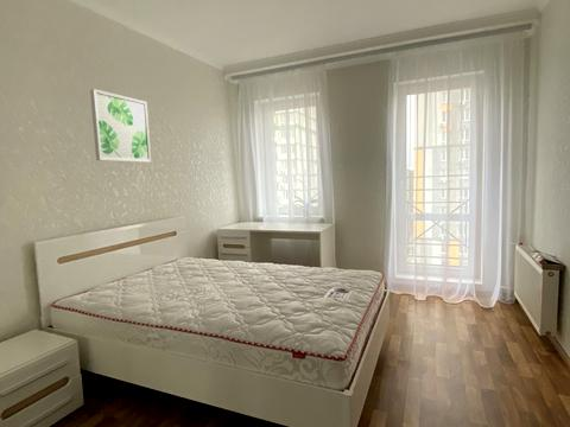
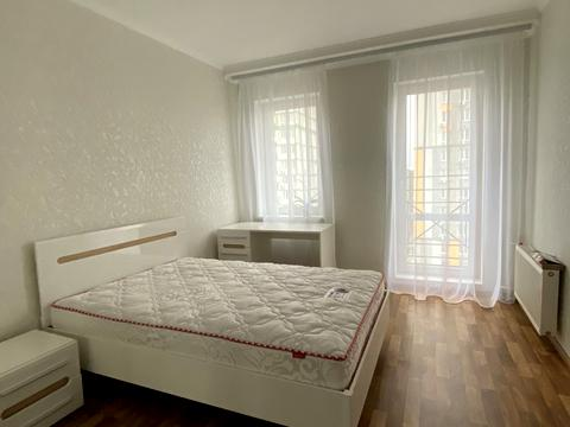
- wall art [89,88,152,164]
